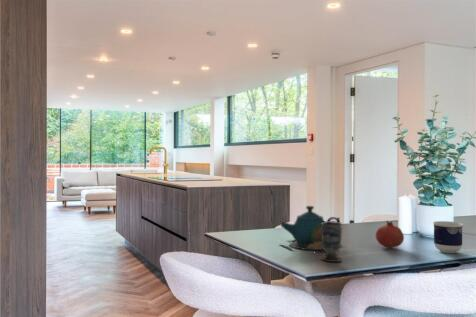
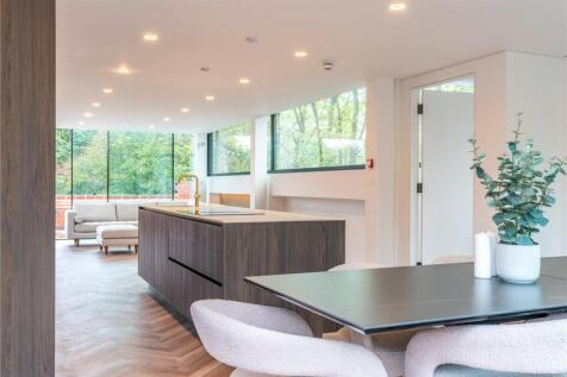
- cup [321,220,343,263]
- cup [432,220,464,254]
- teapot [278,205,345,253]
- fruit [375,220,405,249]
